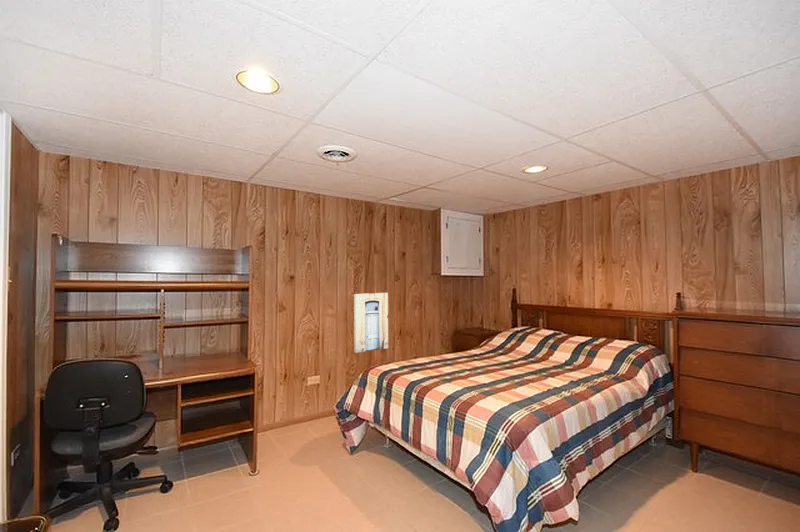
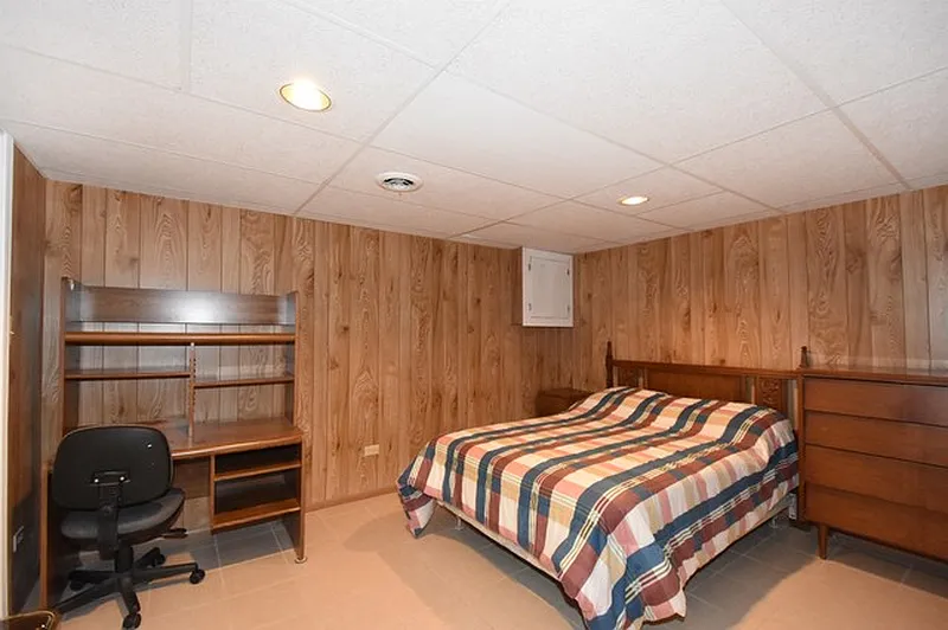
- wall art [353,292,389,354]
